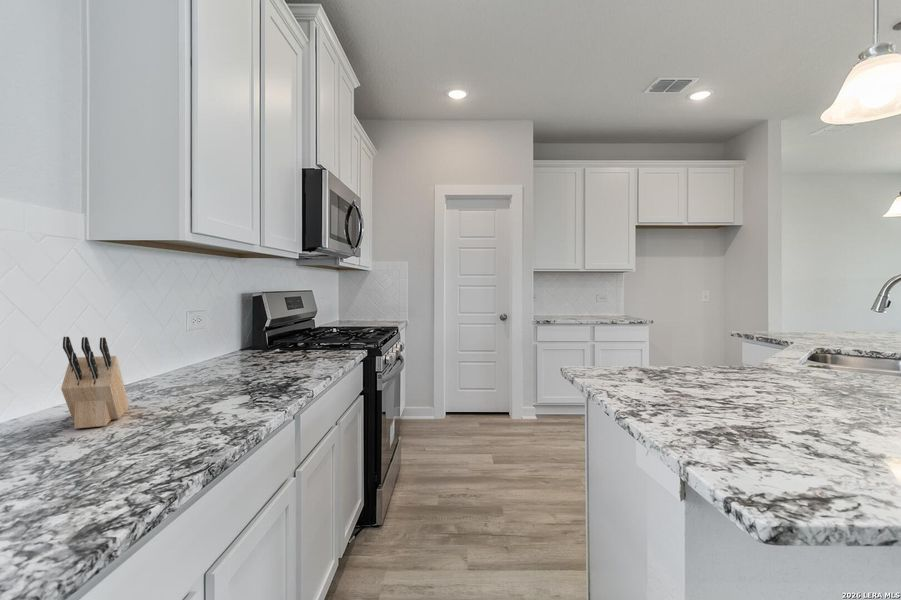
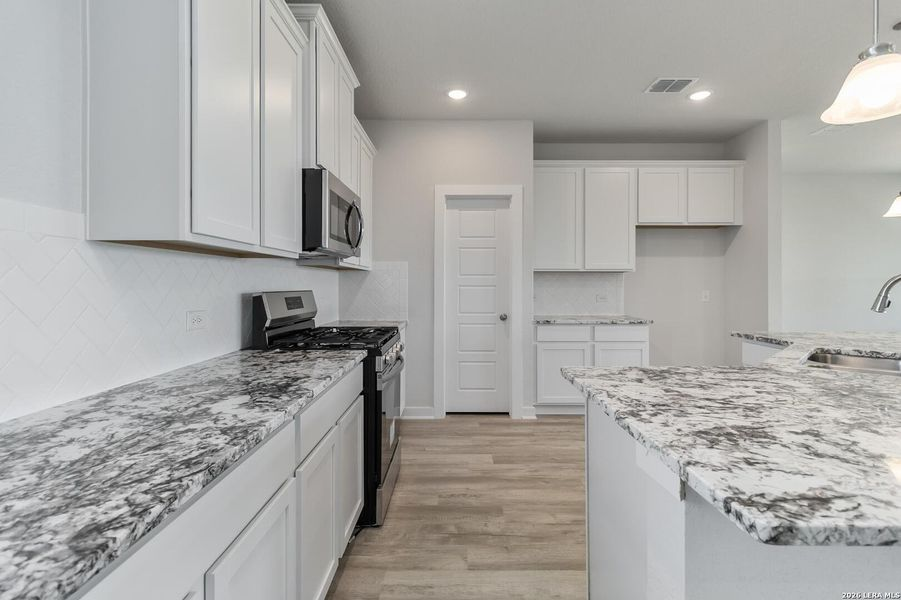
- knife block [60,336,130,430]
